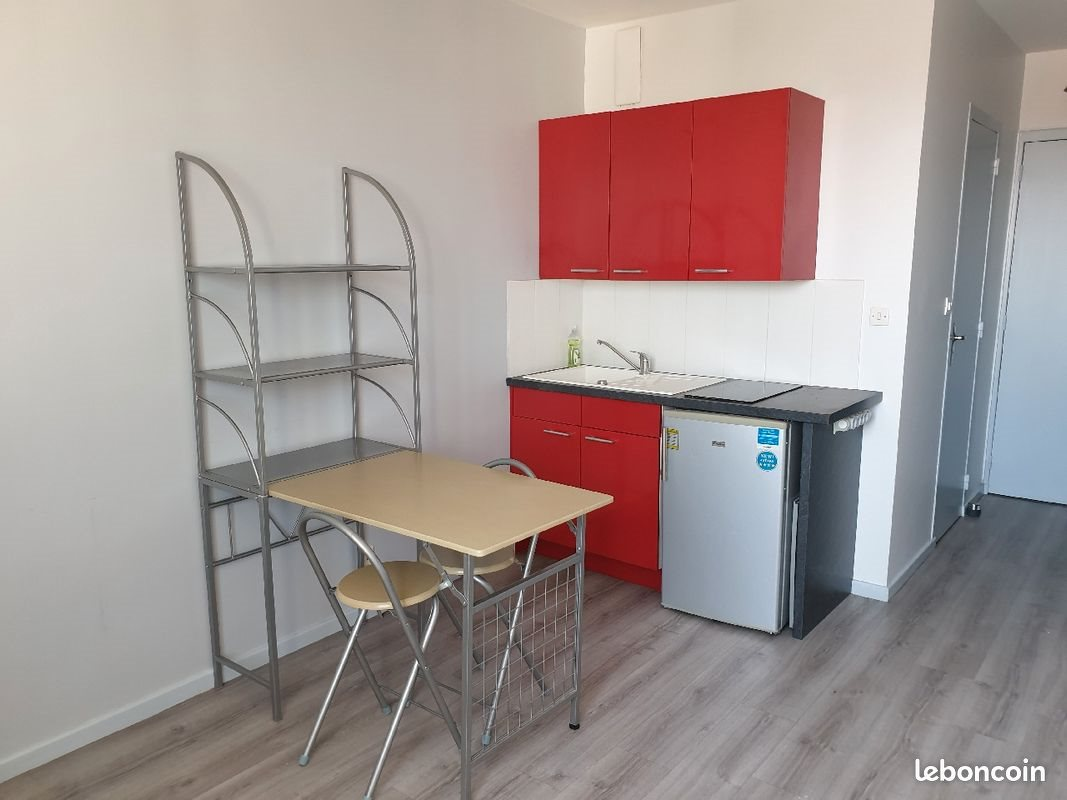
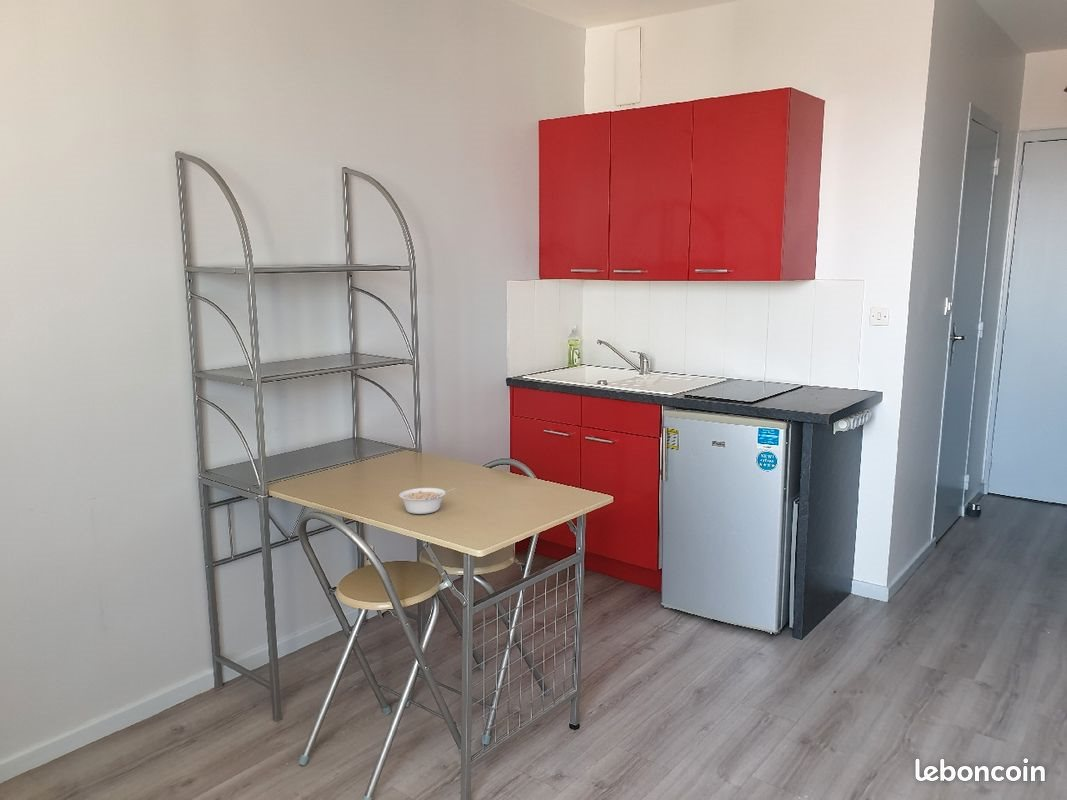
+ legume [398,487,456,515]
